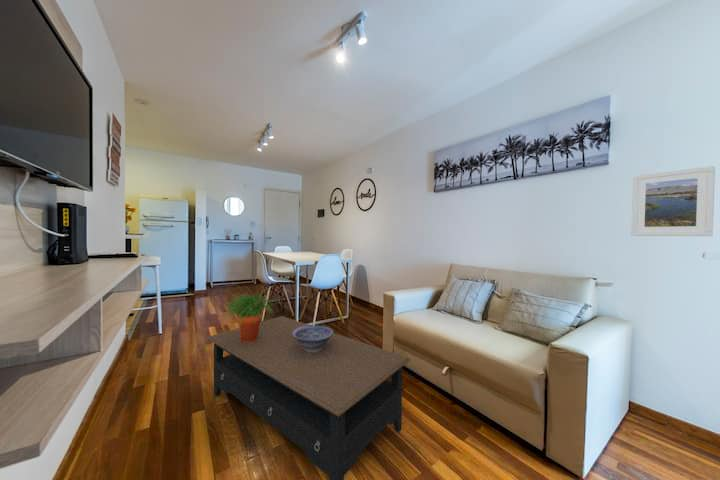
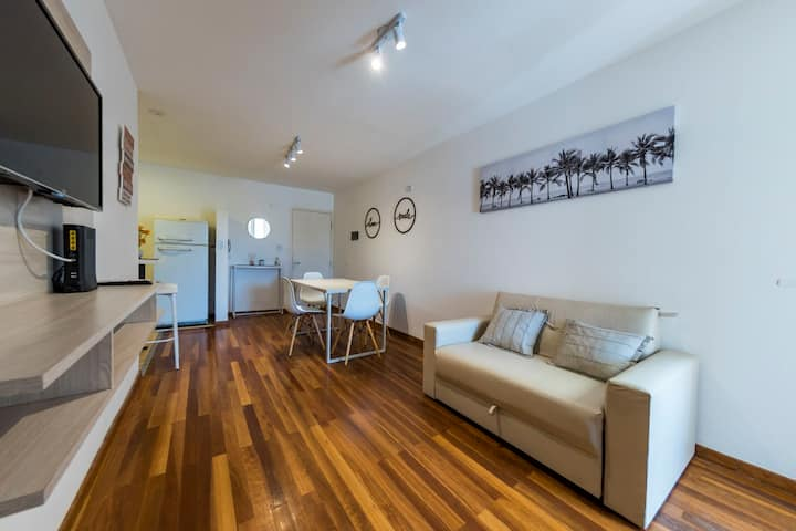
- potted plant [220,292,277,342]
- coffee table [205,315,412,480]
- decorative bowl [292,324,335,352]
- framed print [630,165,716,237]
